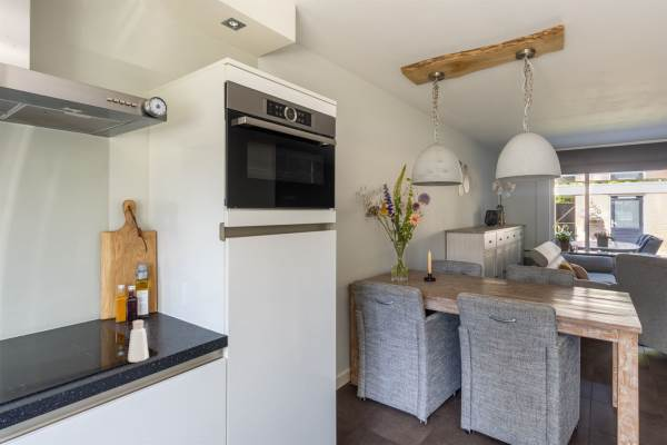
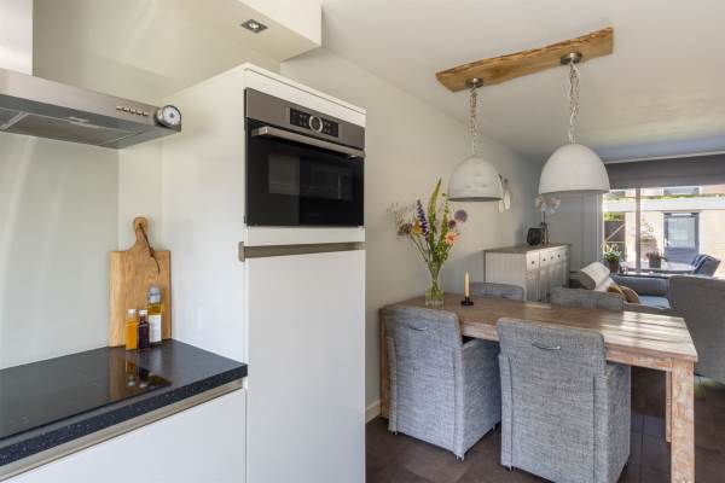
- pepper shaker [127,319,150,364]
